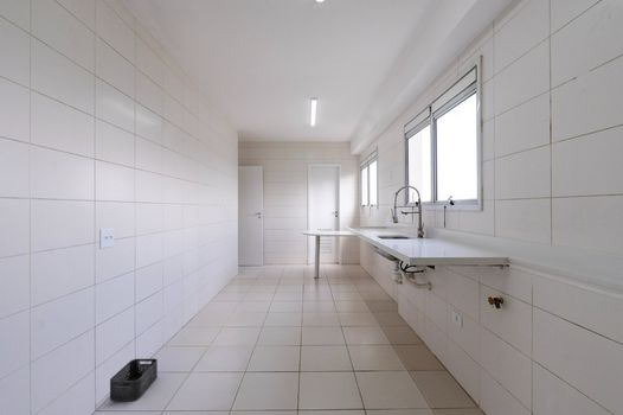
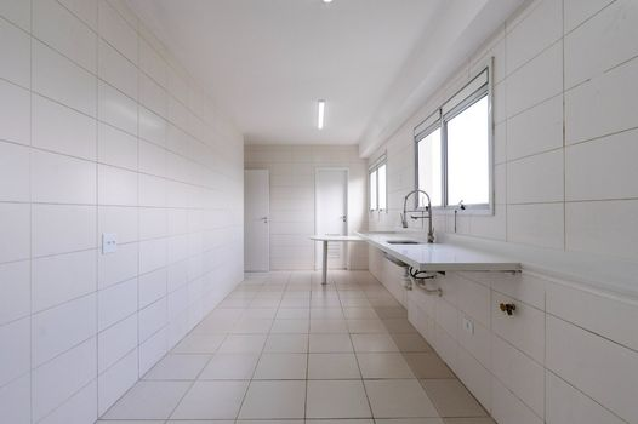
- storage bin [109,358,159,402]
